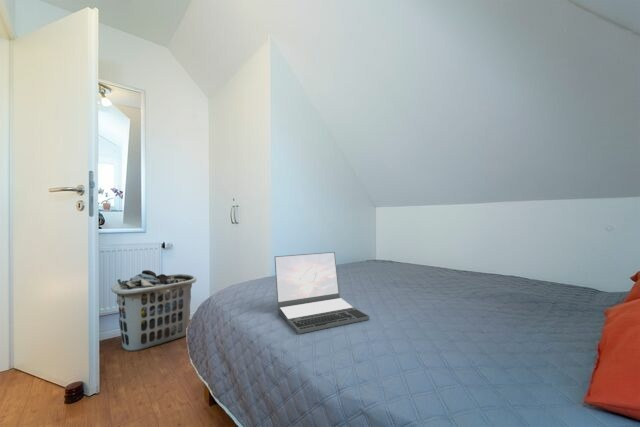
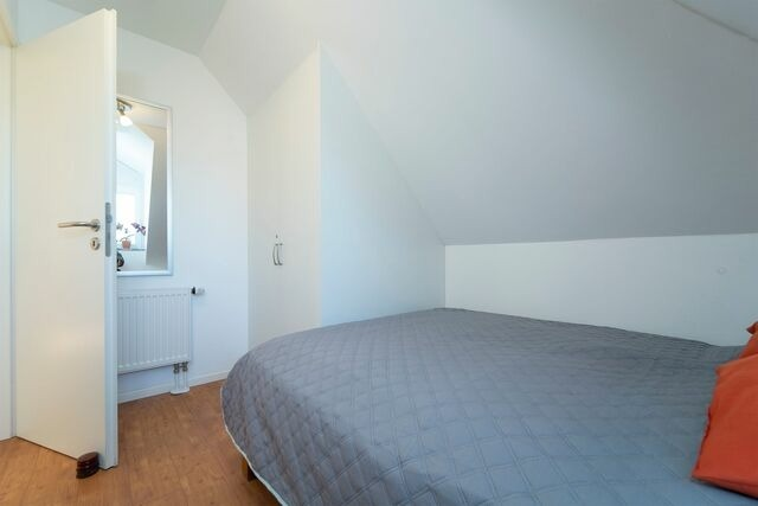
- laptop [274,251,370,335]
- clothes hamper [110,269,197,352]
